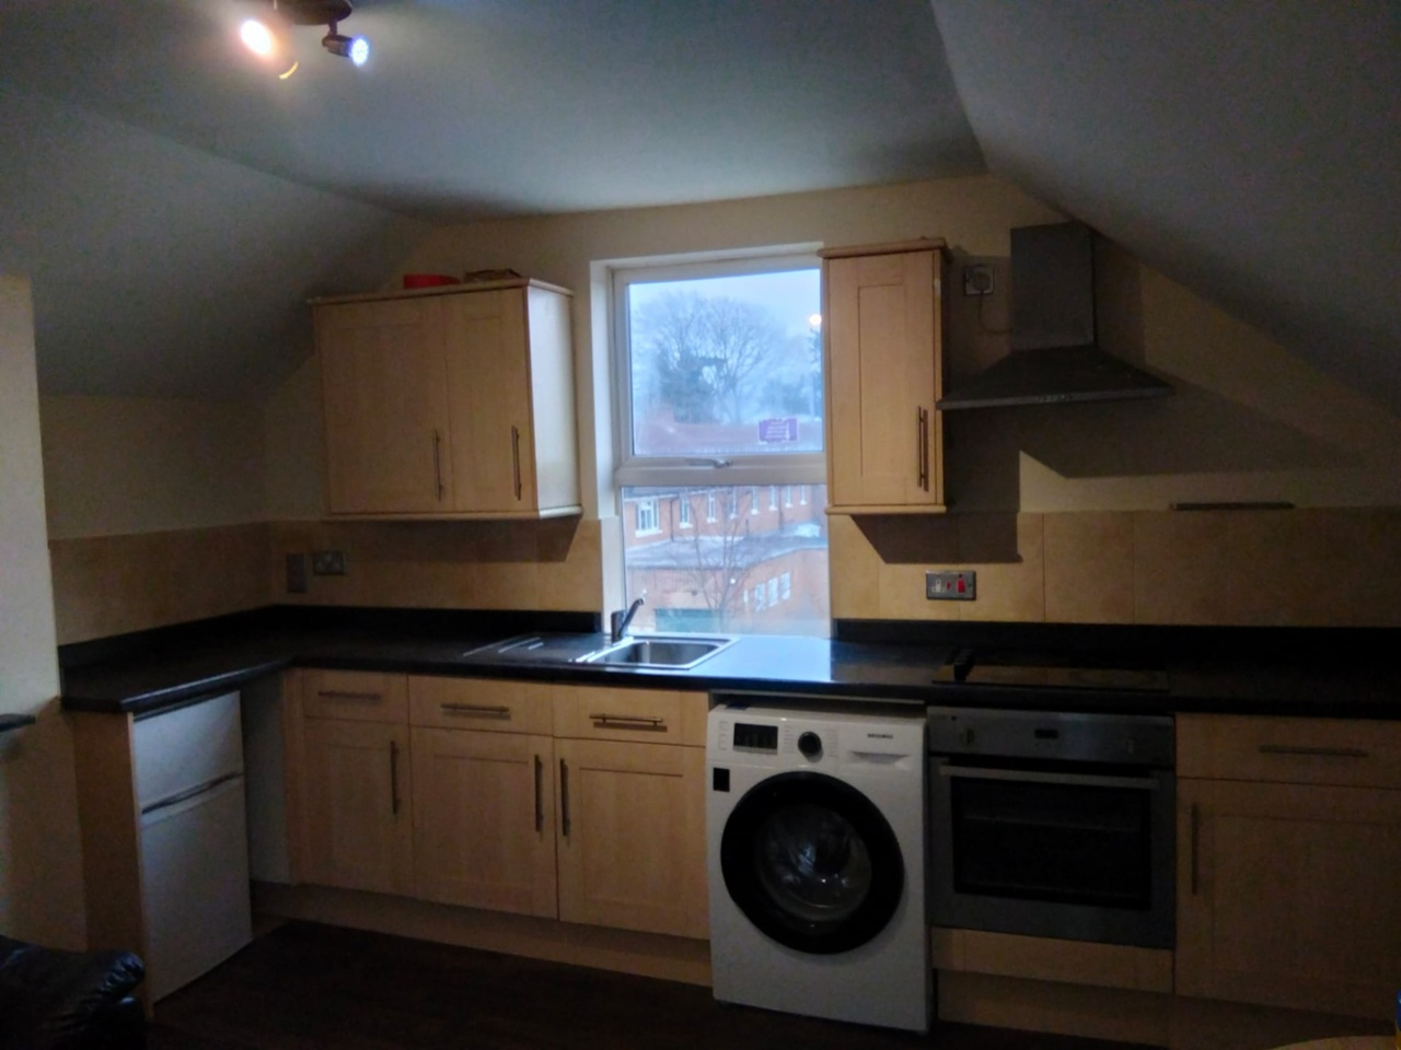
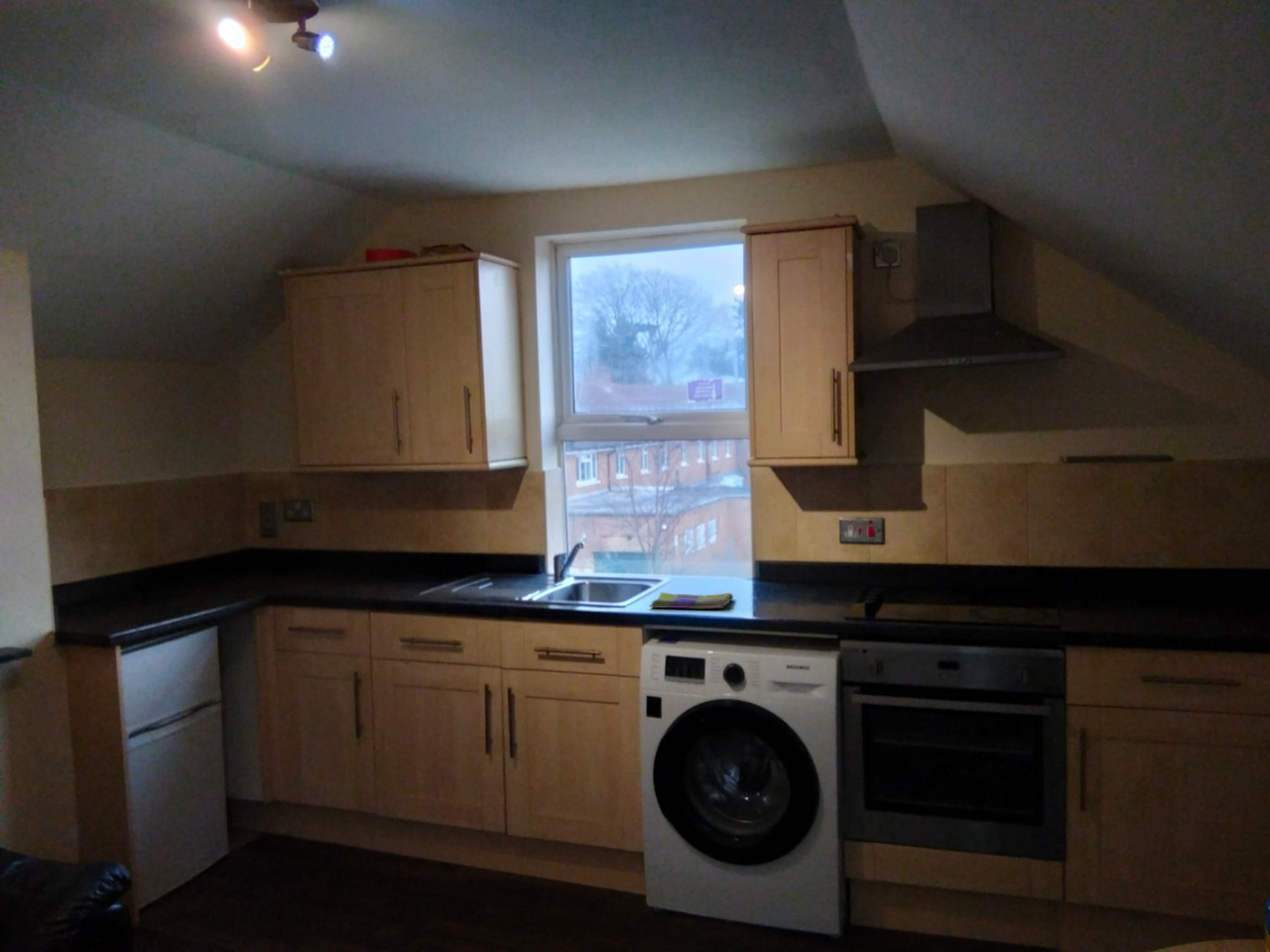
+ dish towel [648,591,734,609]
